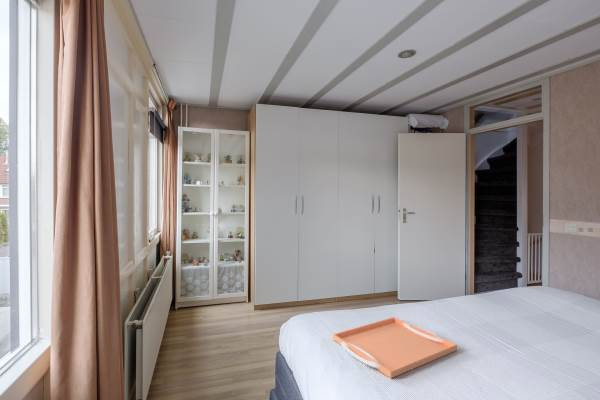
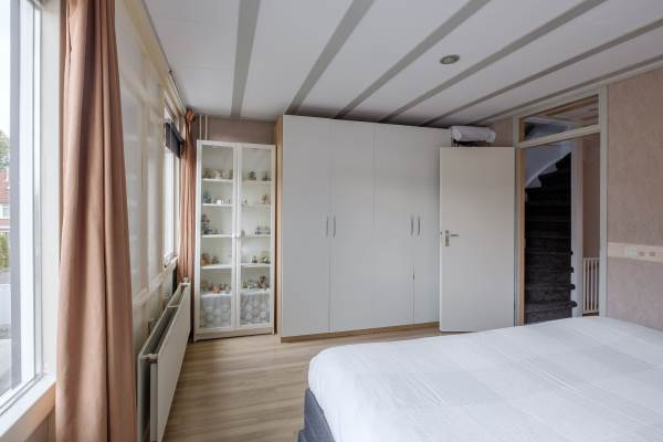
- serving tray [332,316,458,379]
